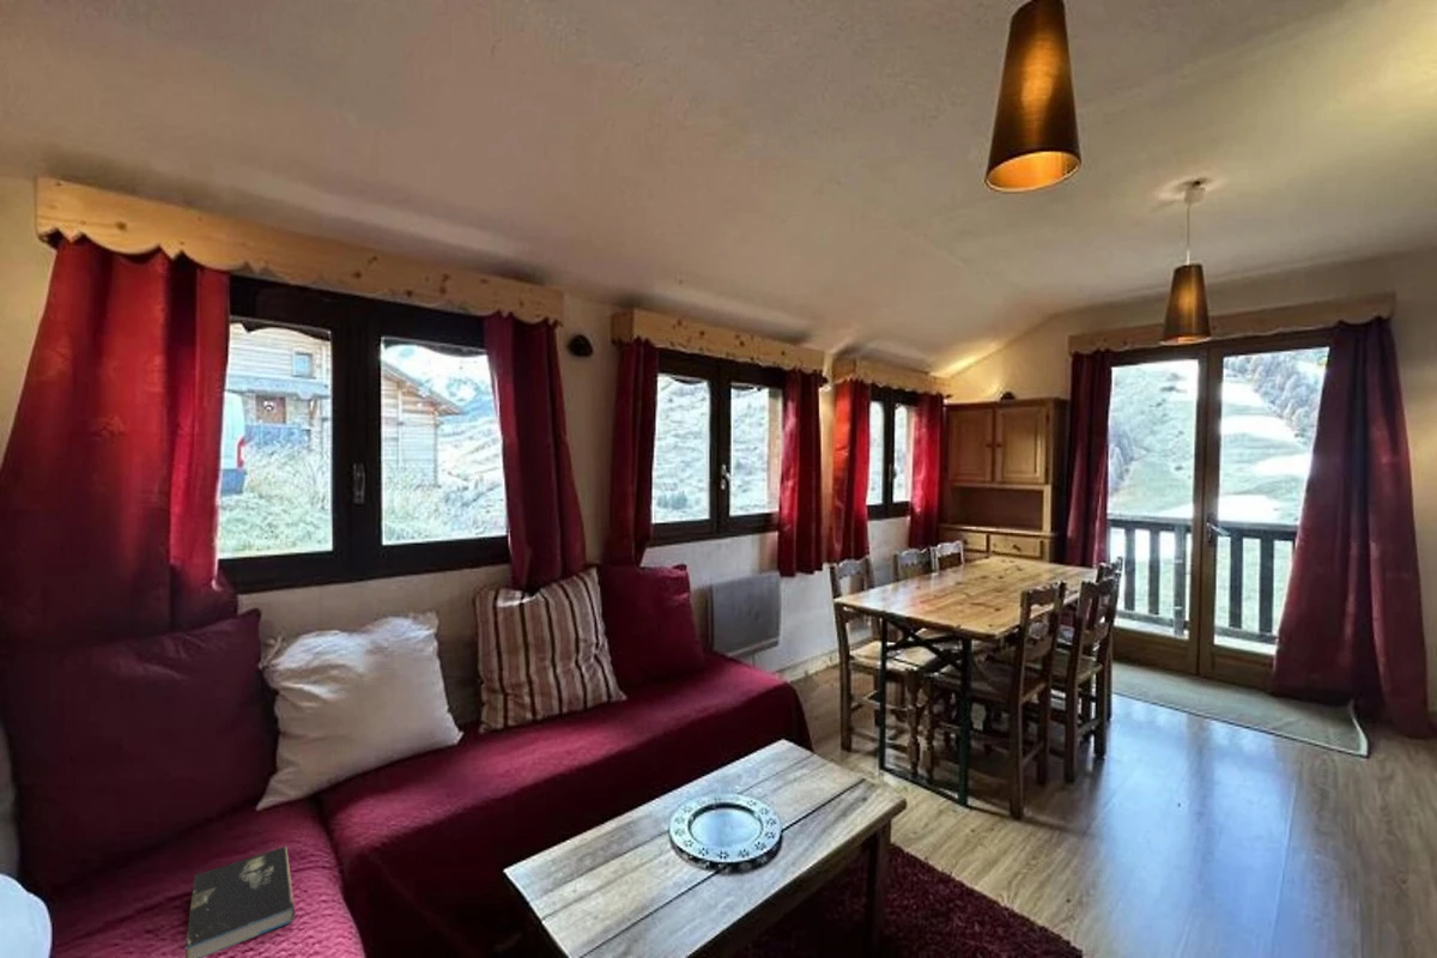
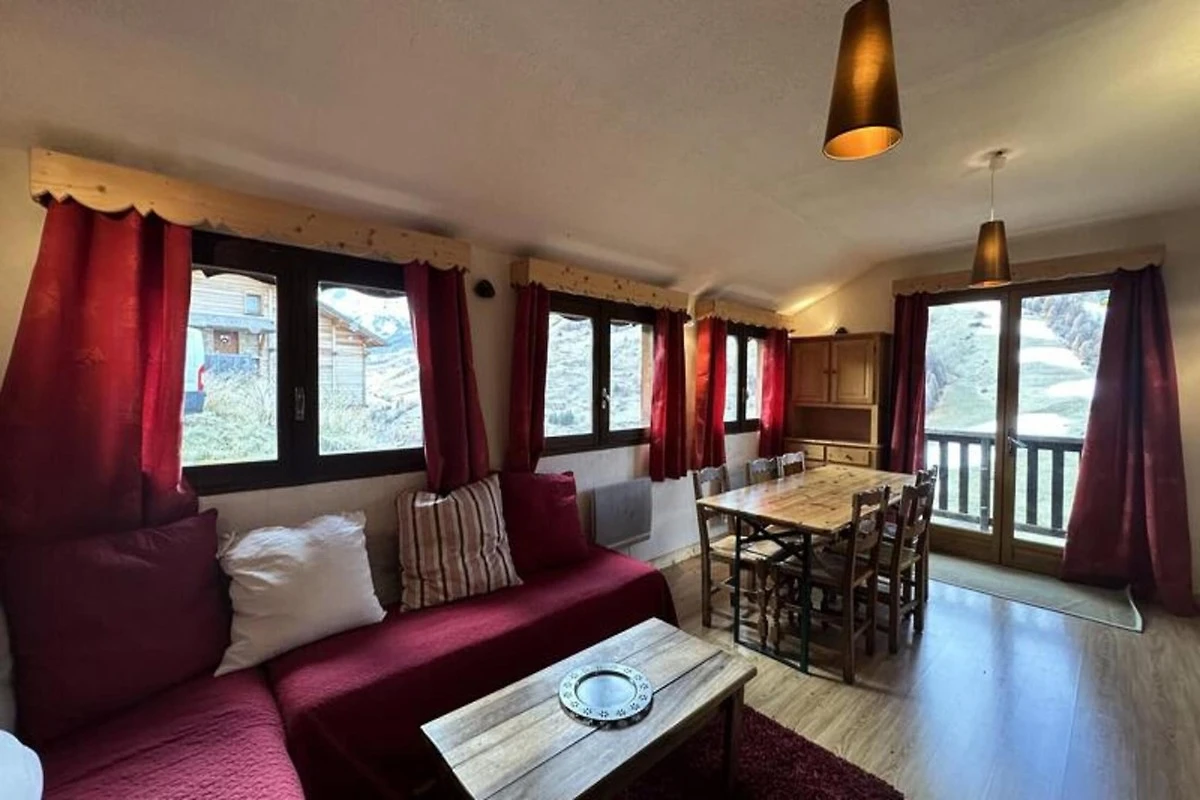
- book [183,845,296,958]
